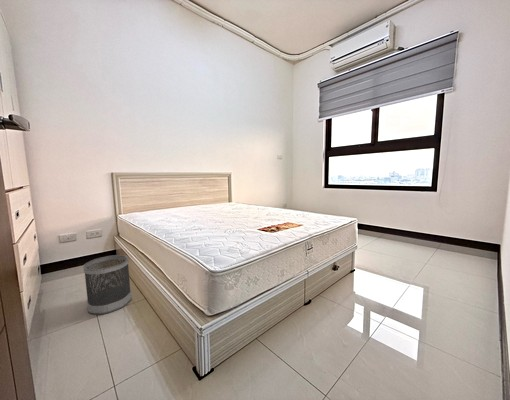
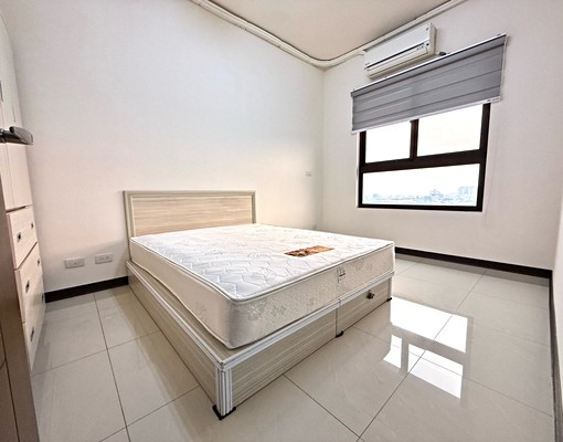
- wastebasket [82,254,133,315]
